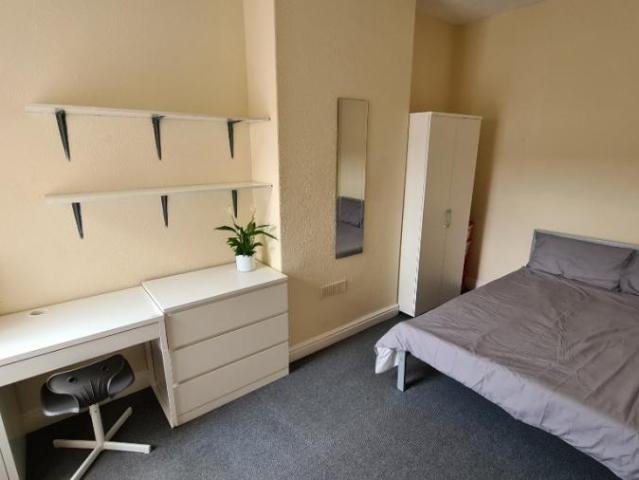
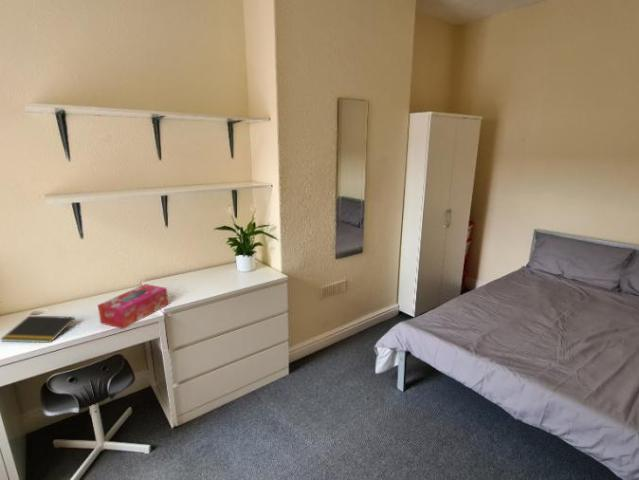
+ tissue box [97,283,169,330]
+ notepad [0,315,76,344]
